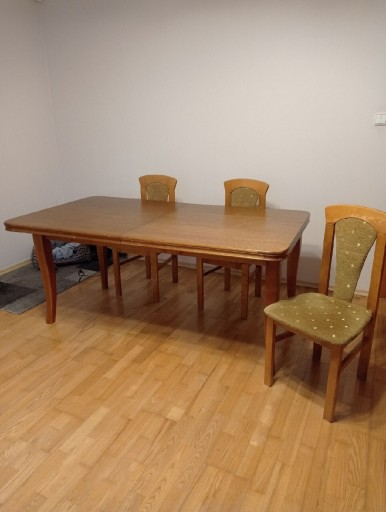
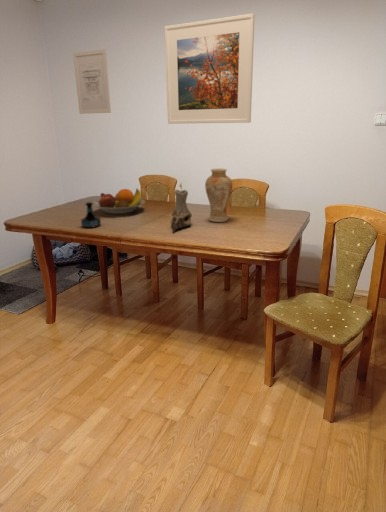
+ tequila bottle [80,201,102,229]
+ wall art [72,48,112,115]
+ fruit bowl [92,188,146,215]
+ candle holder [170,181,193,234]
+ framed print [164,13,256,125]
+ vase [204,168,233,223]
